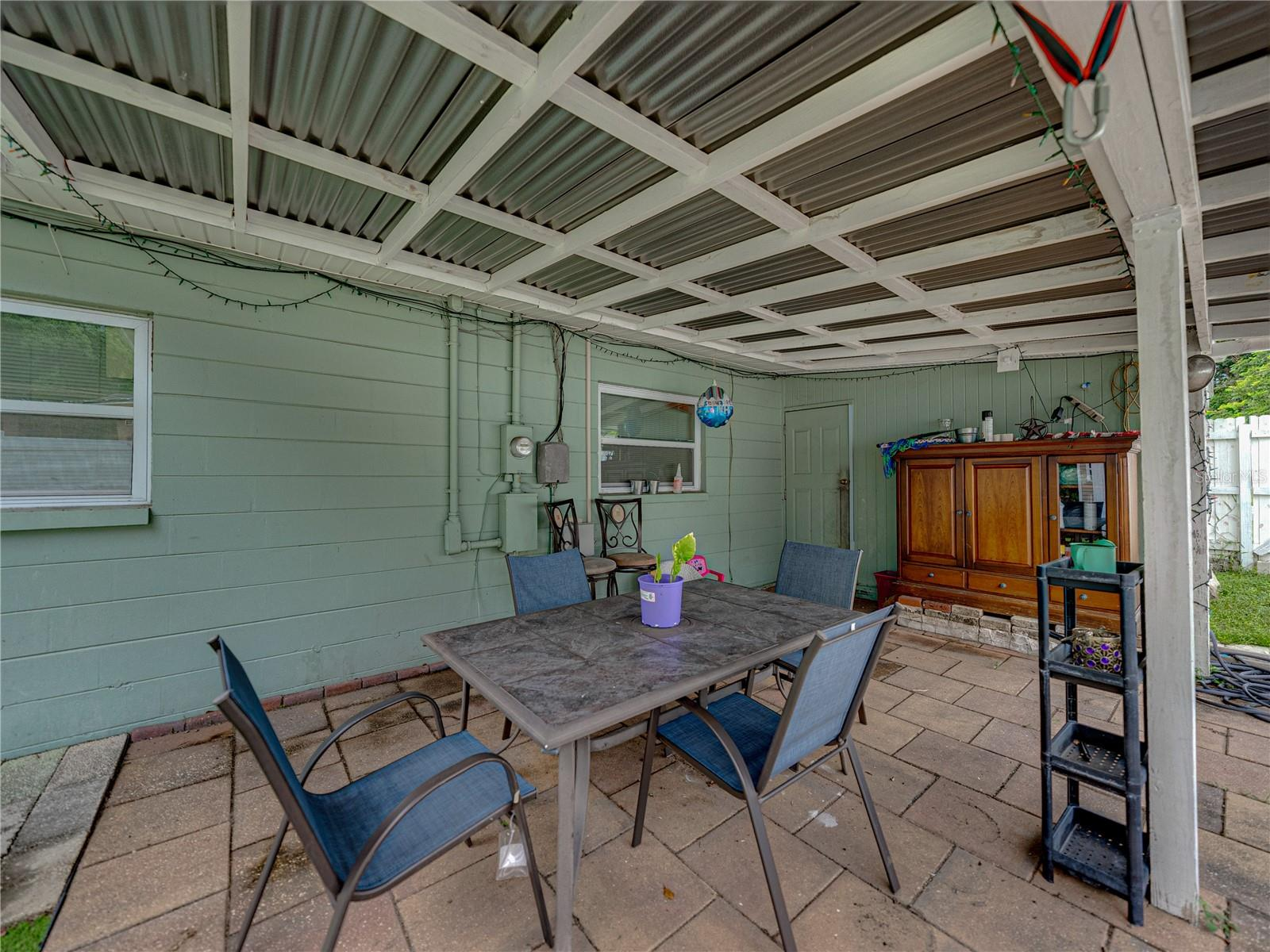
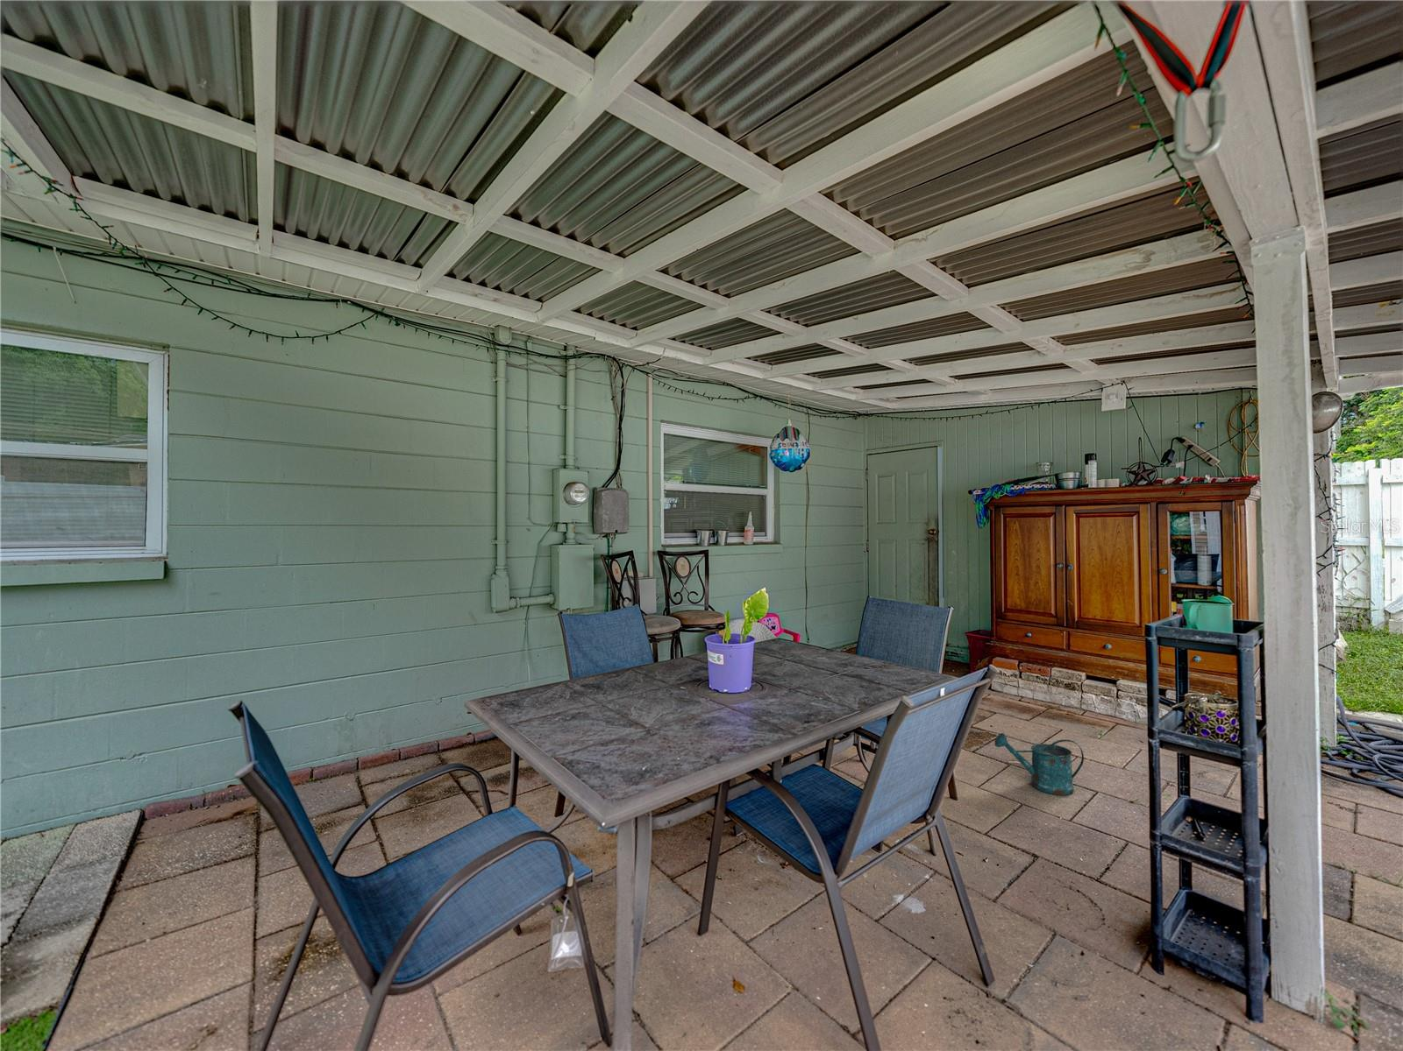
+ watering can [993,732,1085,796]
